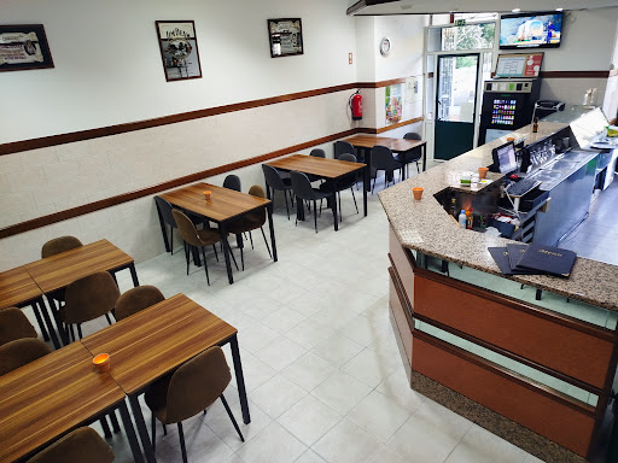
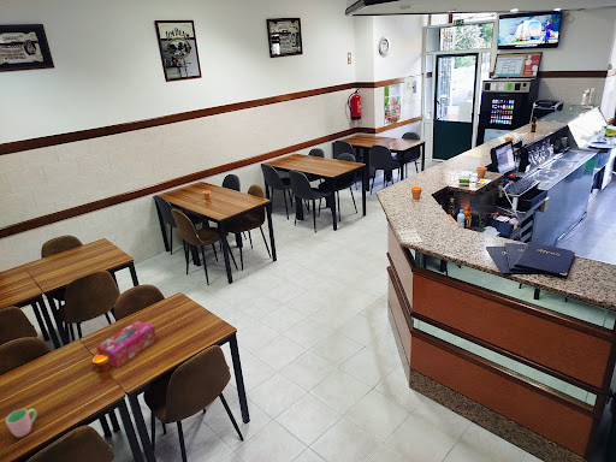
+ tissue box [95,319,158,369]
+ cup [5,408,37,438]
